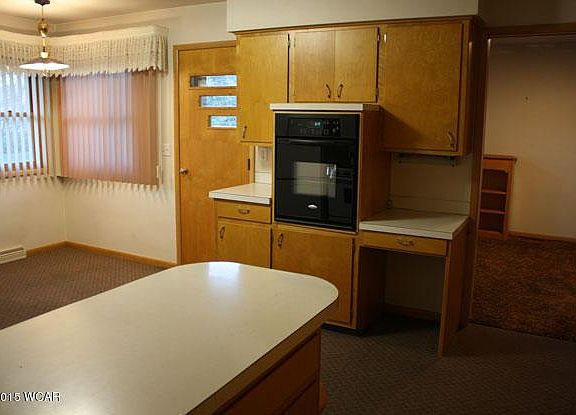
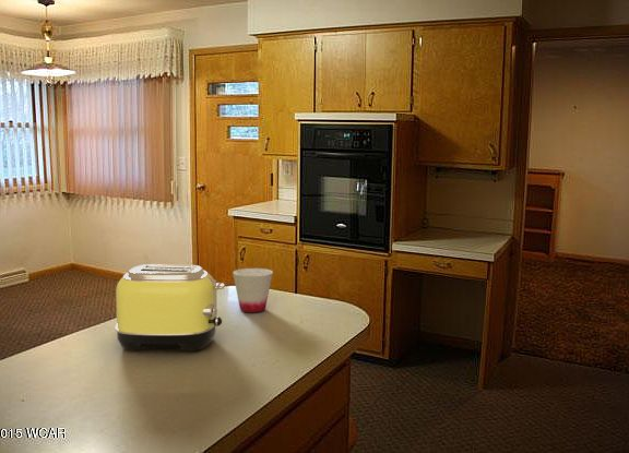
+ cup [232,267,274,313]
+ toaster [114,263,226,351]
